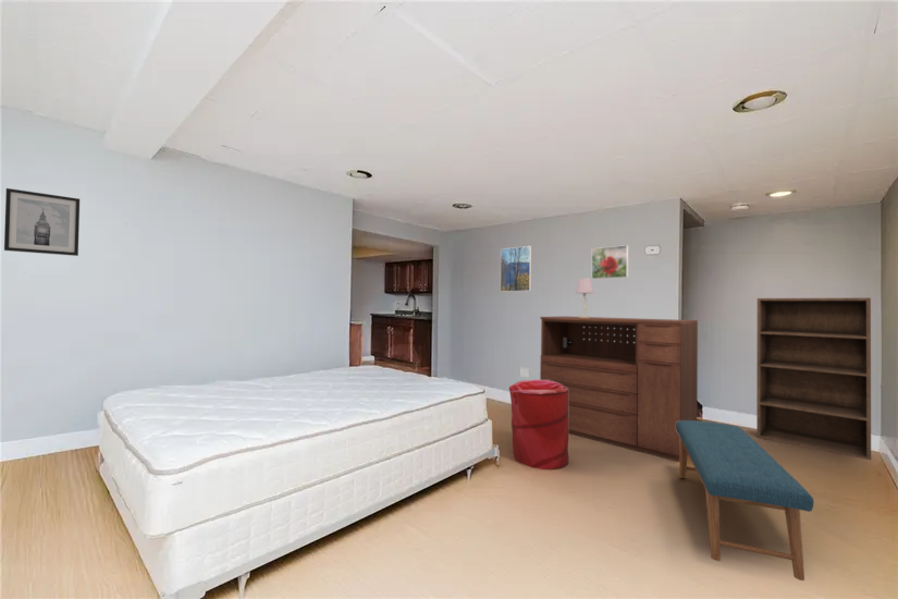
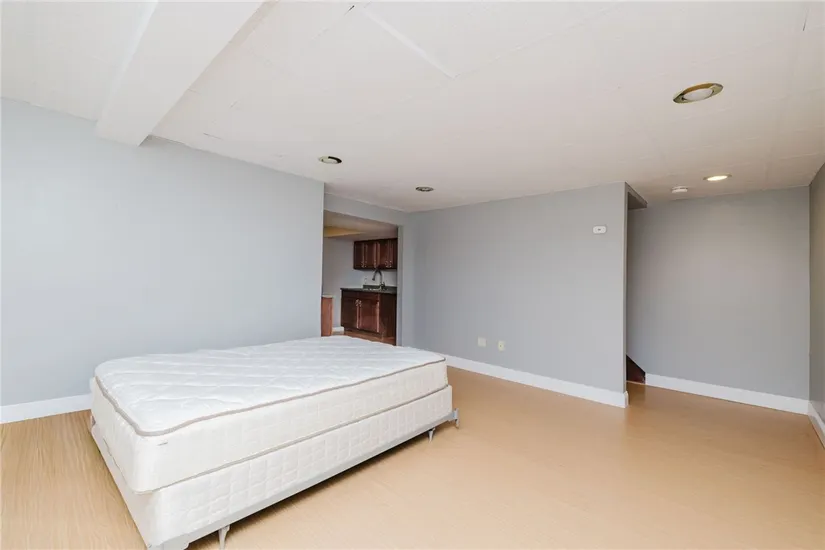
- laundry hamper [508,378,569,470]
- table lamp [575,278,594,318]
- bookshelf [755,297,872,461]
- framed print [591,244,629,280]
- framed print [500,245,532,293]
- bench [676,420,815,582]
- wall art [3,187,81,257]
- dresser [539,316,699,463]
